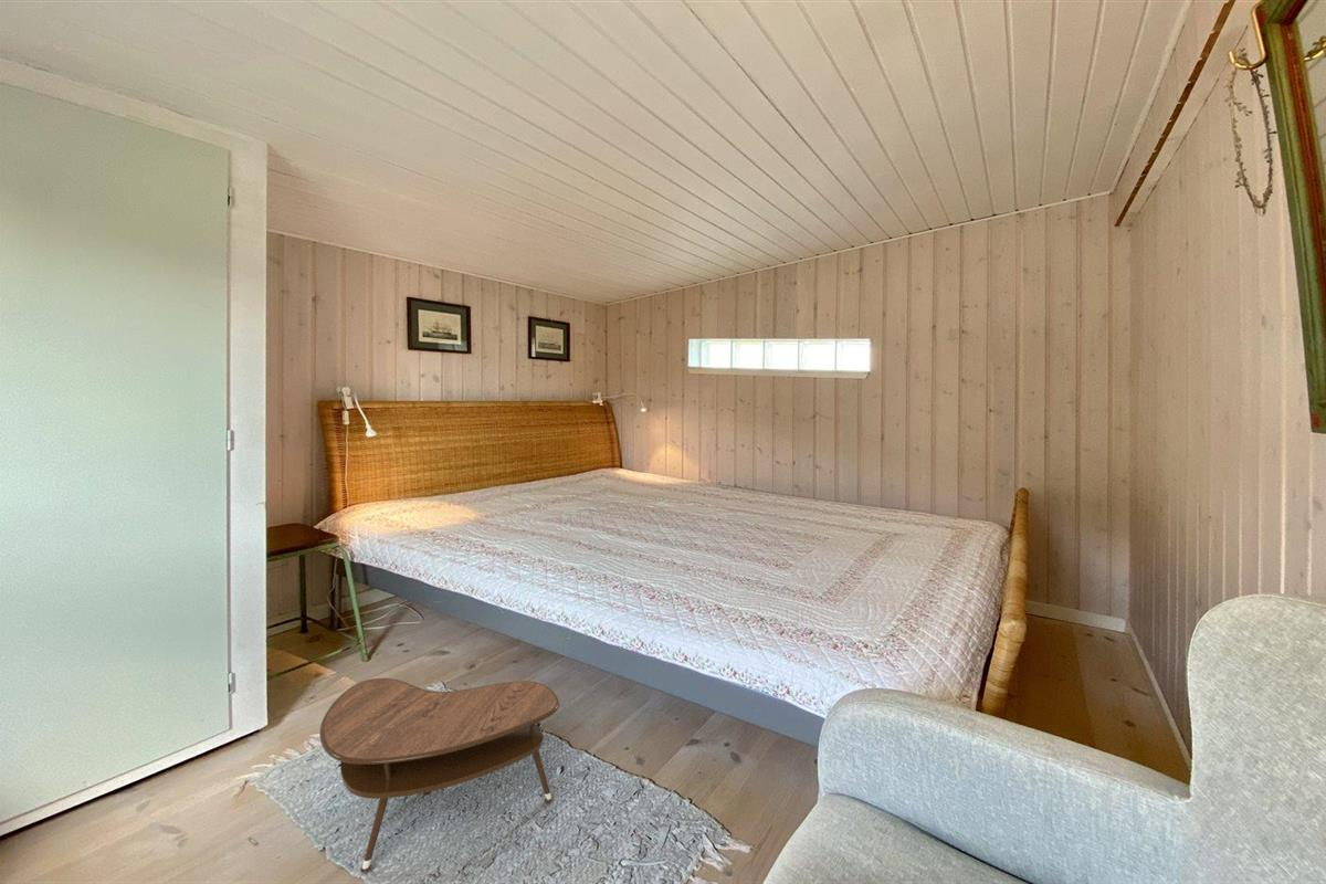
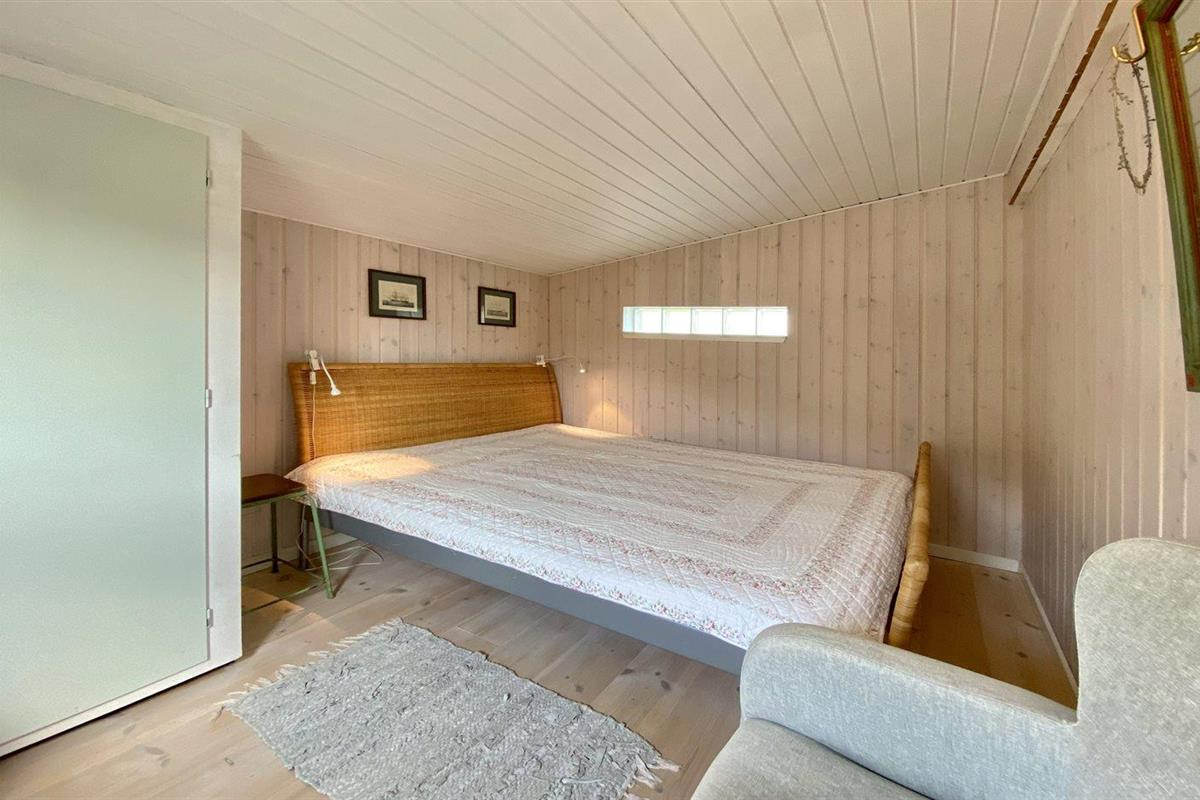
- side table [318,677,560,874]
